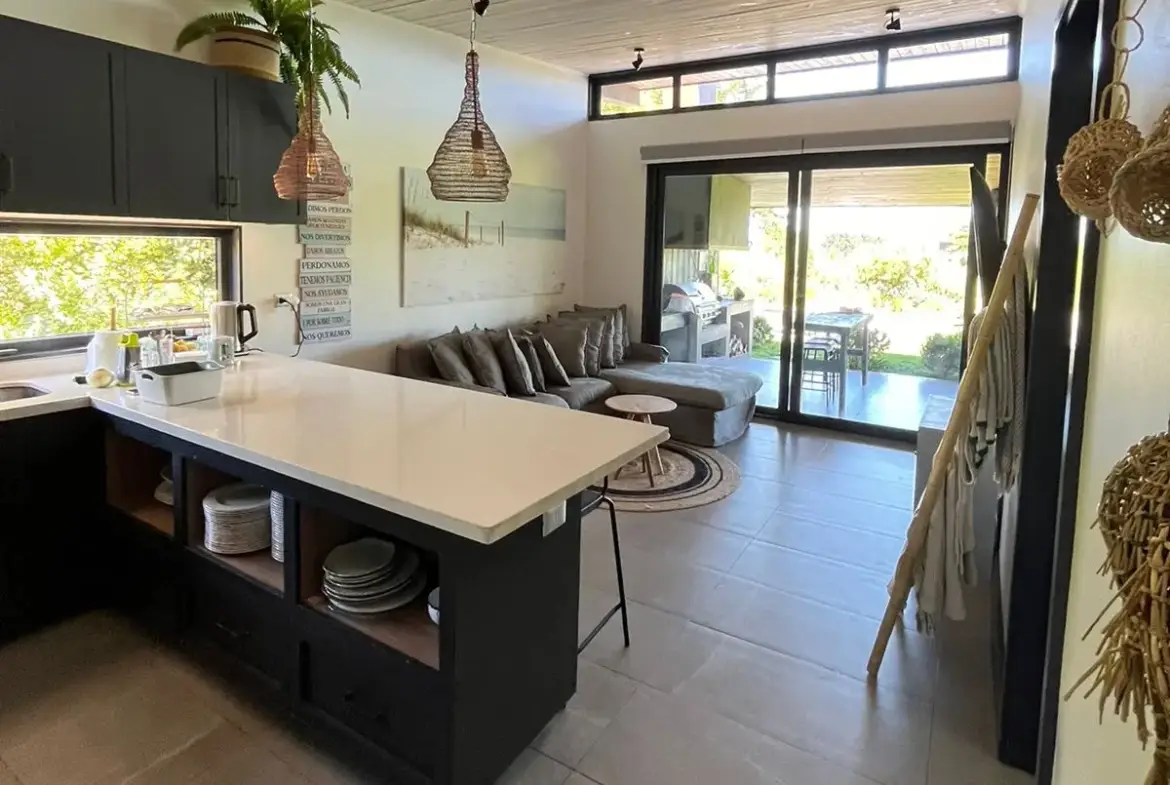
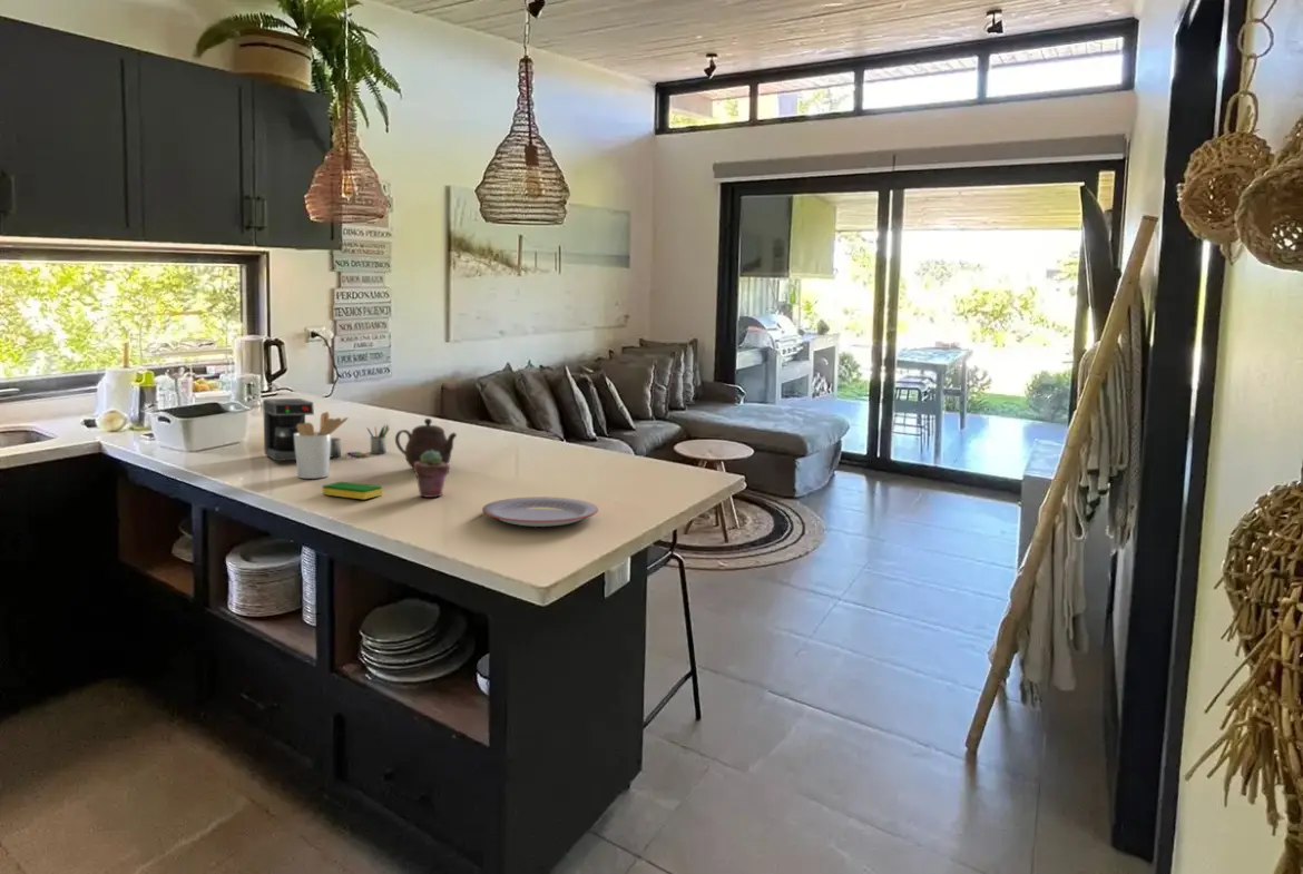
+ plate [481,495,599,528]
+ potted succulent [413,450,451,499]
+ utensil holder [294,411,349,480]
+ teapot [394,418,458,471]
+ coffee maker [262,397,391,462]
+ dish sponge [322,481,383,501]
